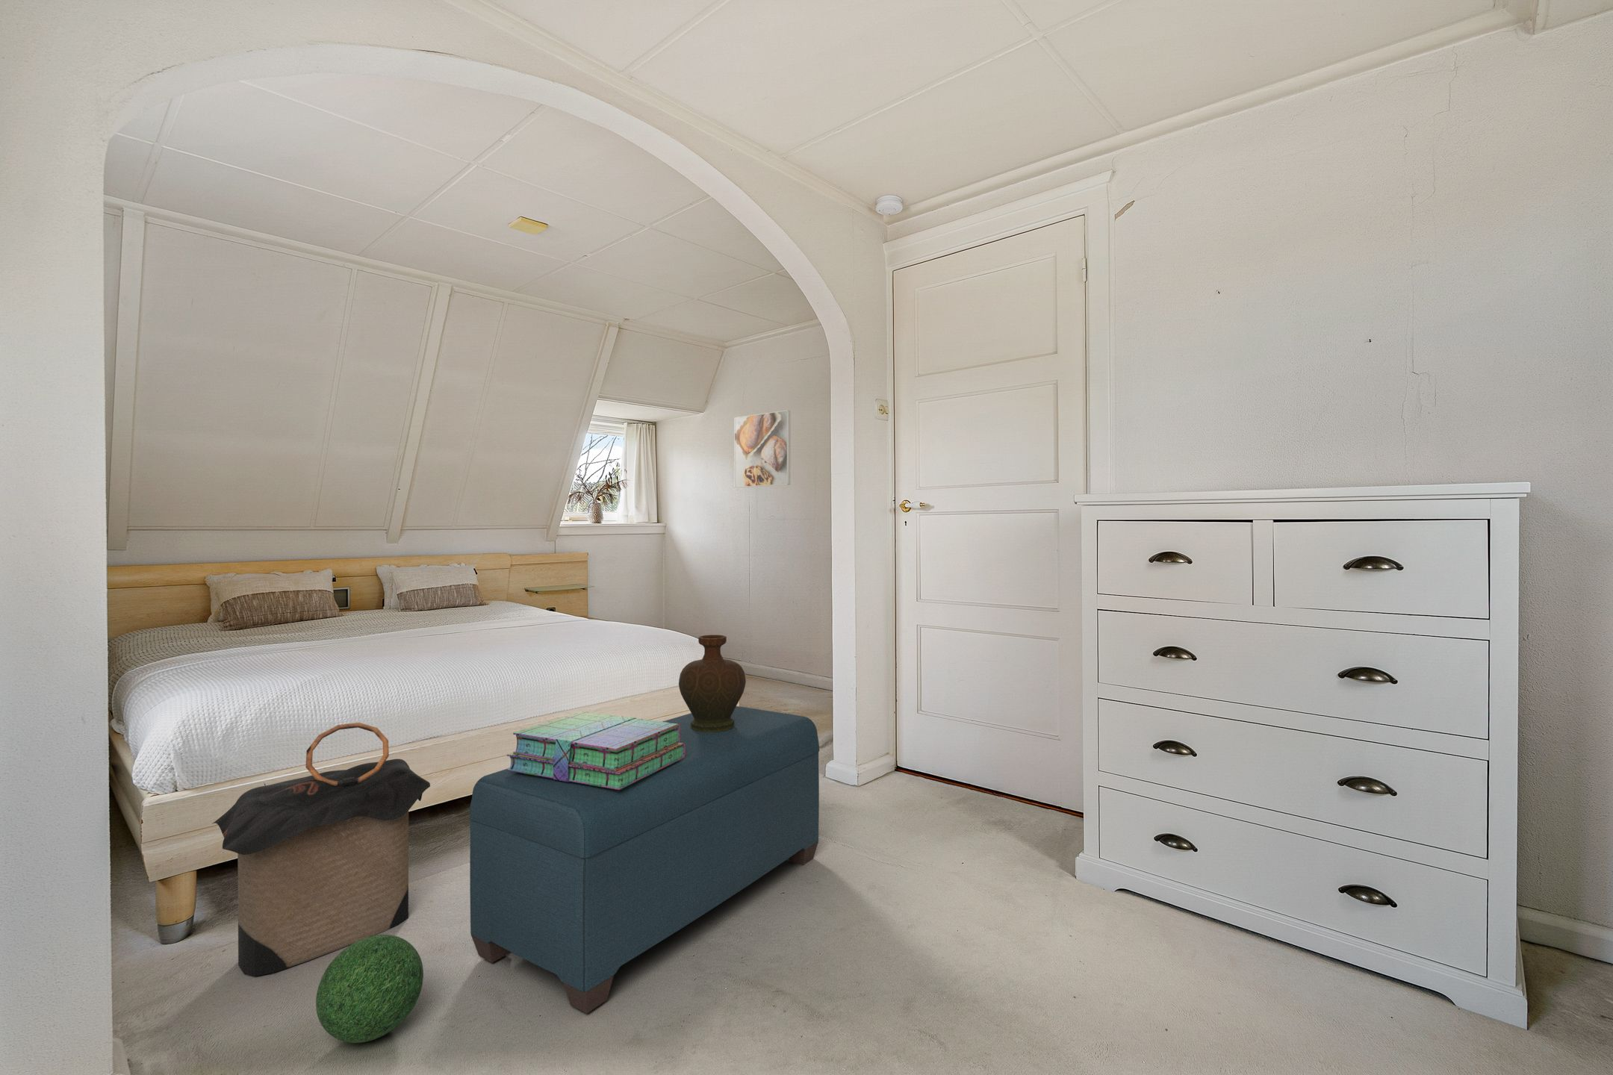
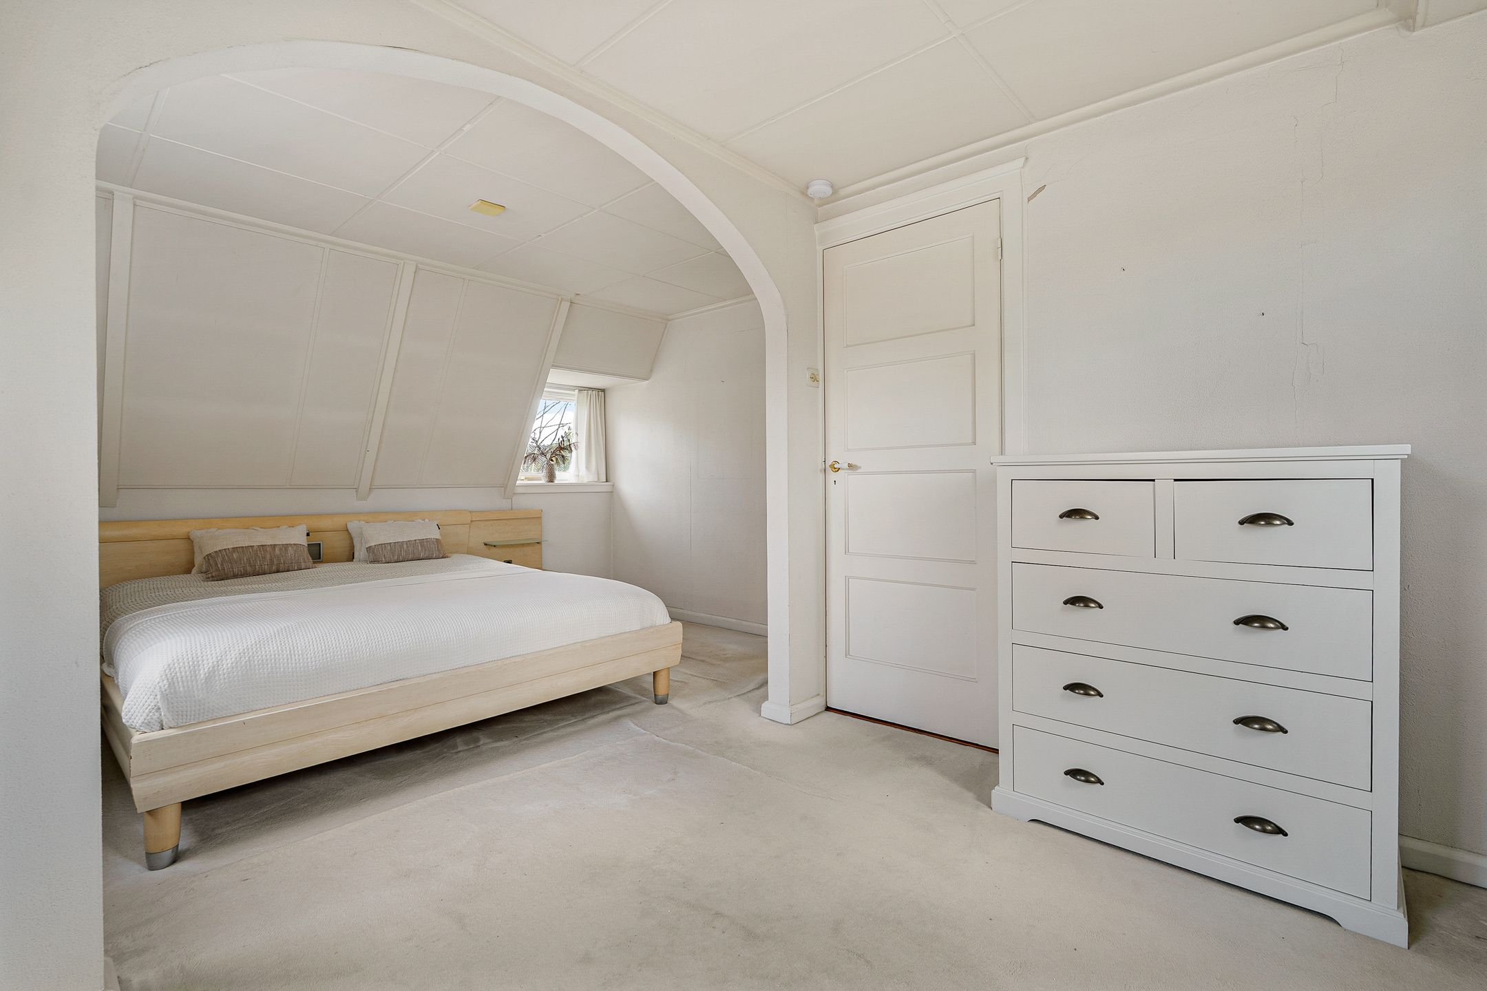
- stack of books [506,710,685,789]
- laundry hamper [212,722,431,977]
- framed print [734,409,791,488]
- decorative vase [678,633,746,732]
- decorative ball [316,933,424,1044]
- bench [469,705,820,1015]
